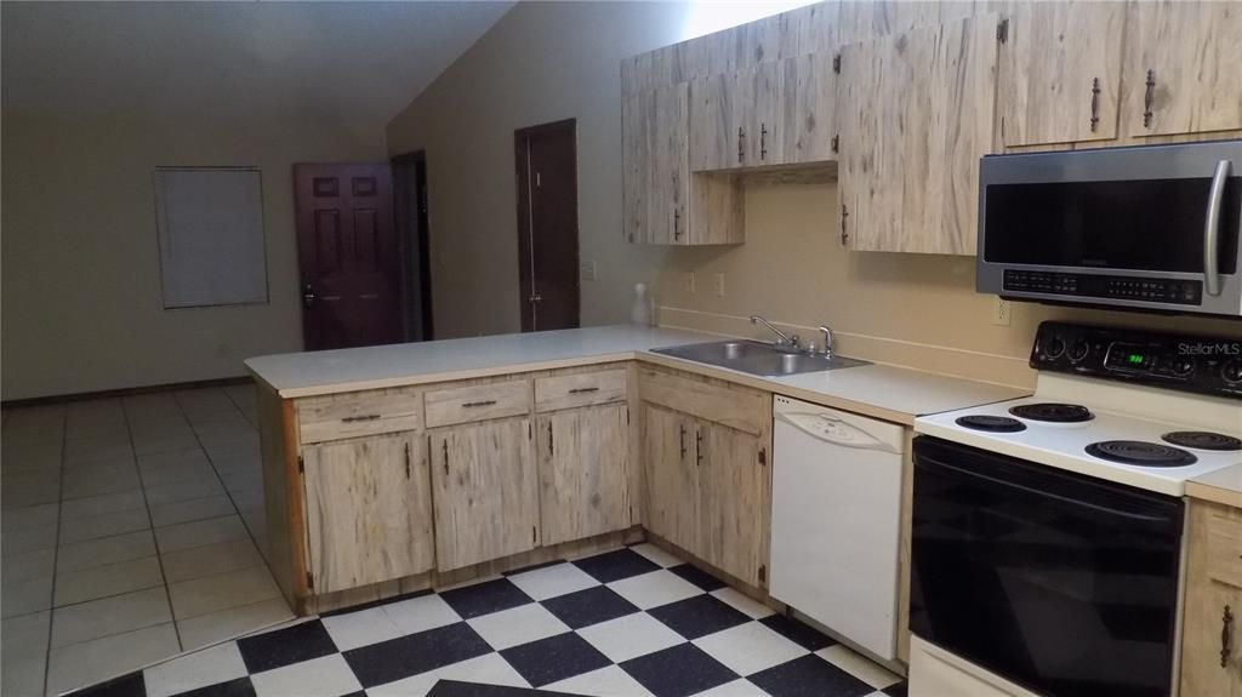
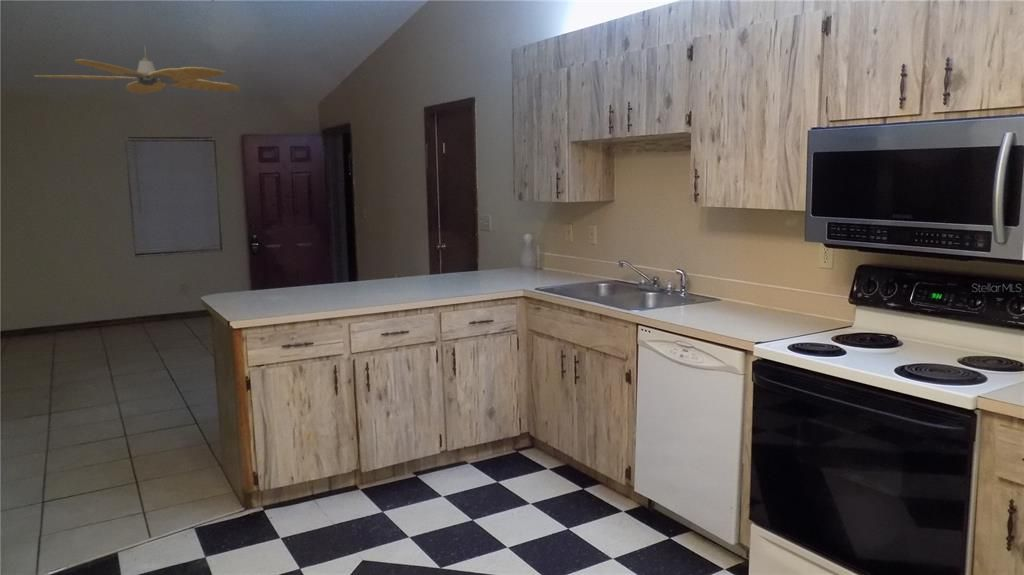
+ ceiling fan [34,45,241,95]
